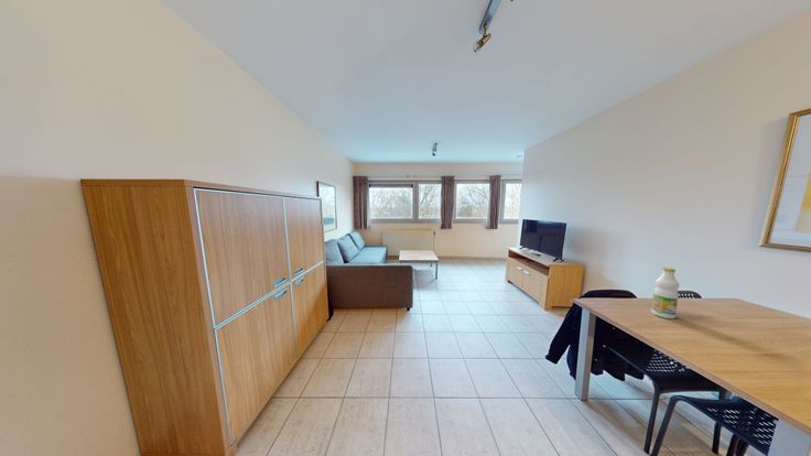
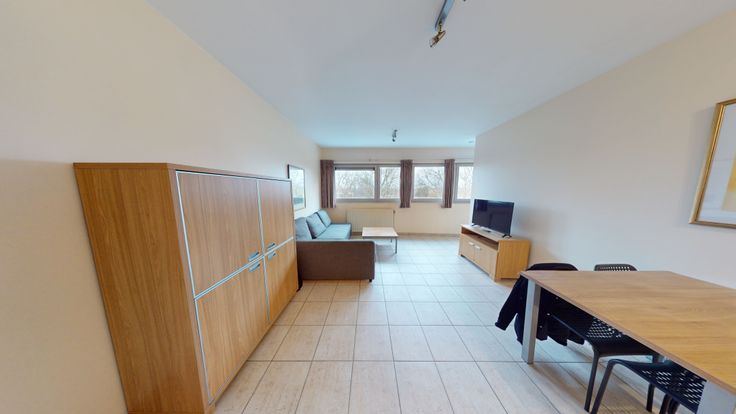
- bottle [650,267,680,319]
